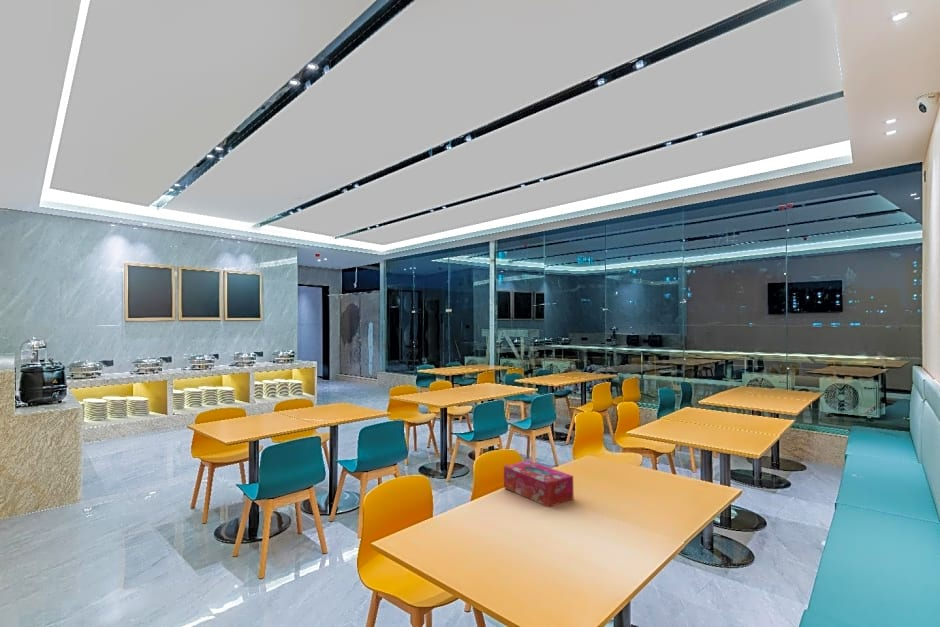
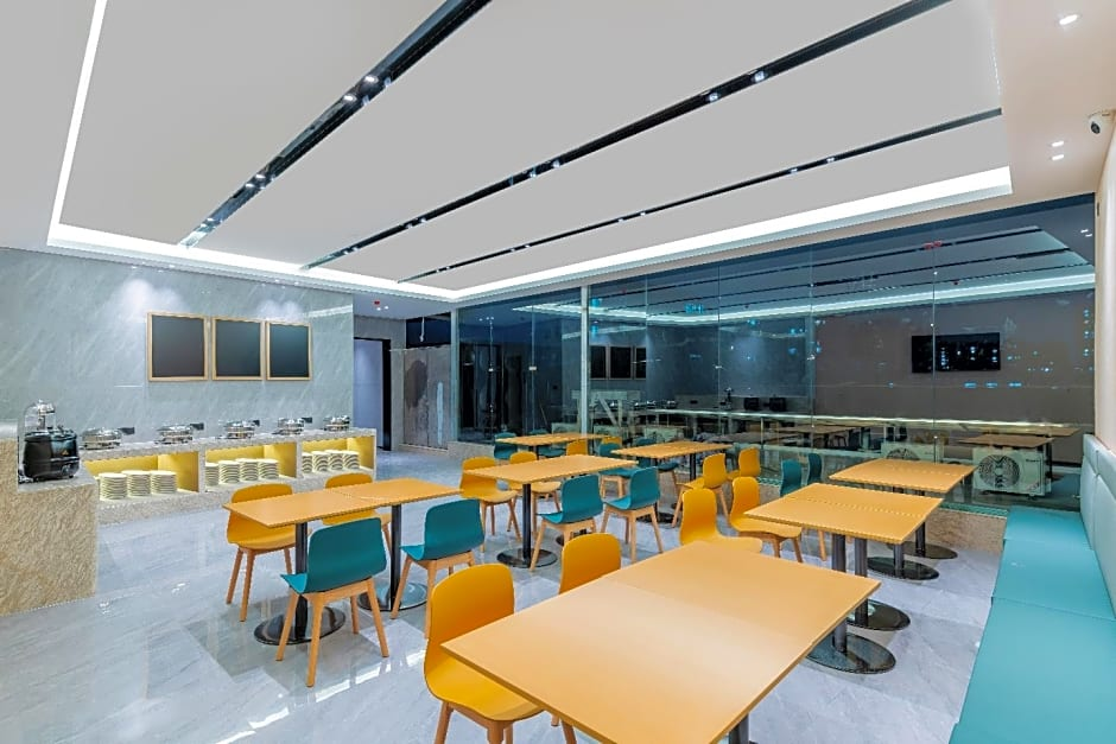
- tissue box [503,460,574,508]
